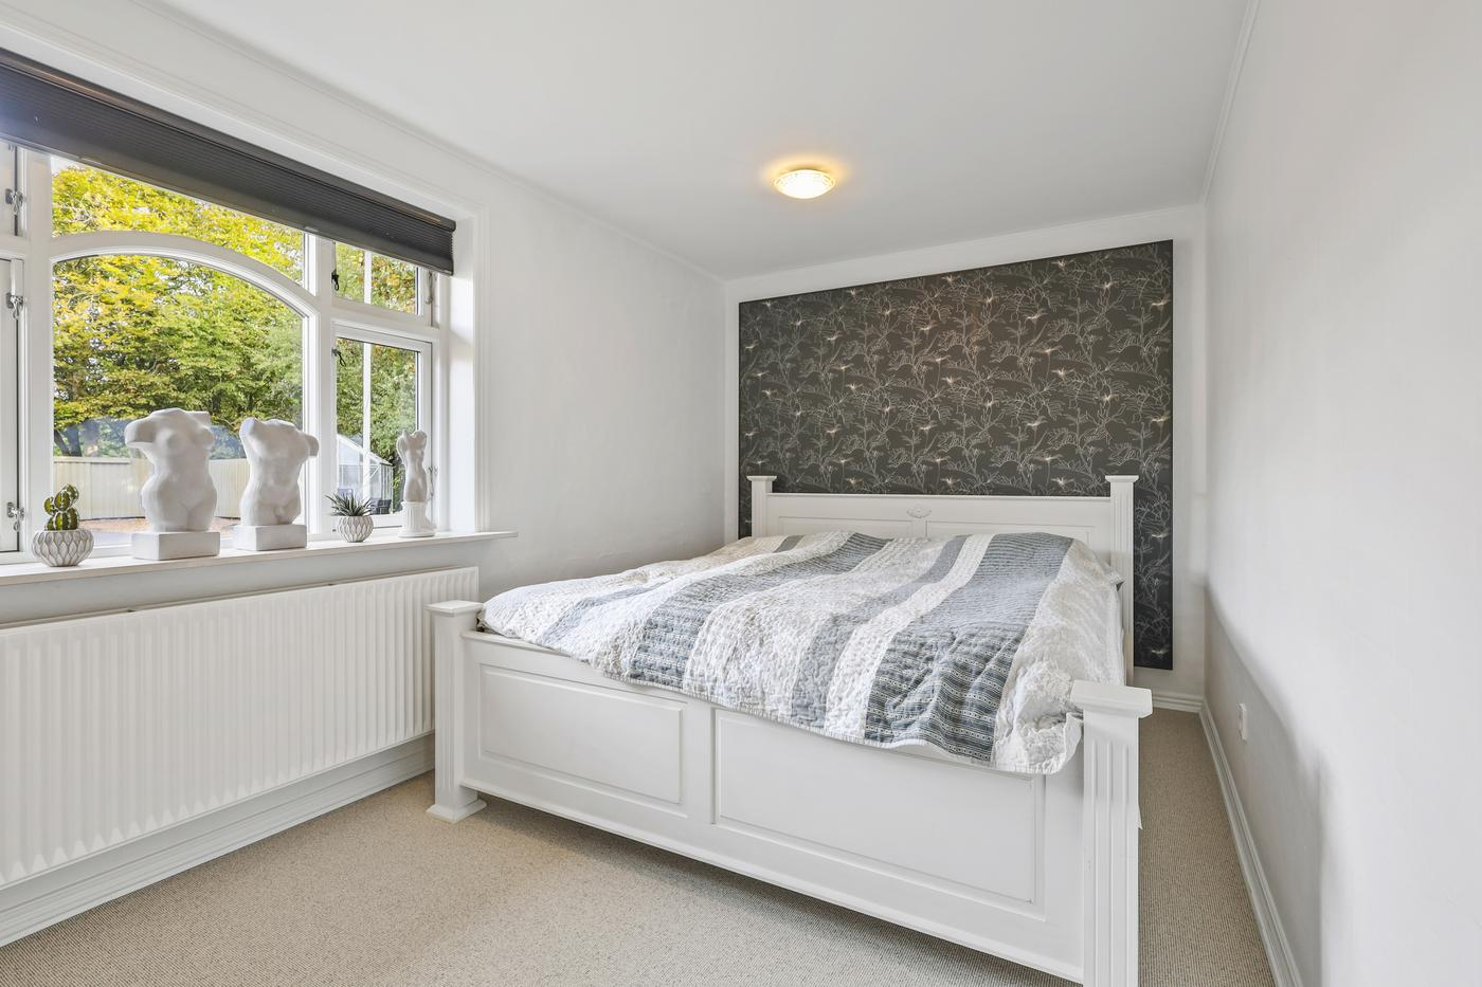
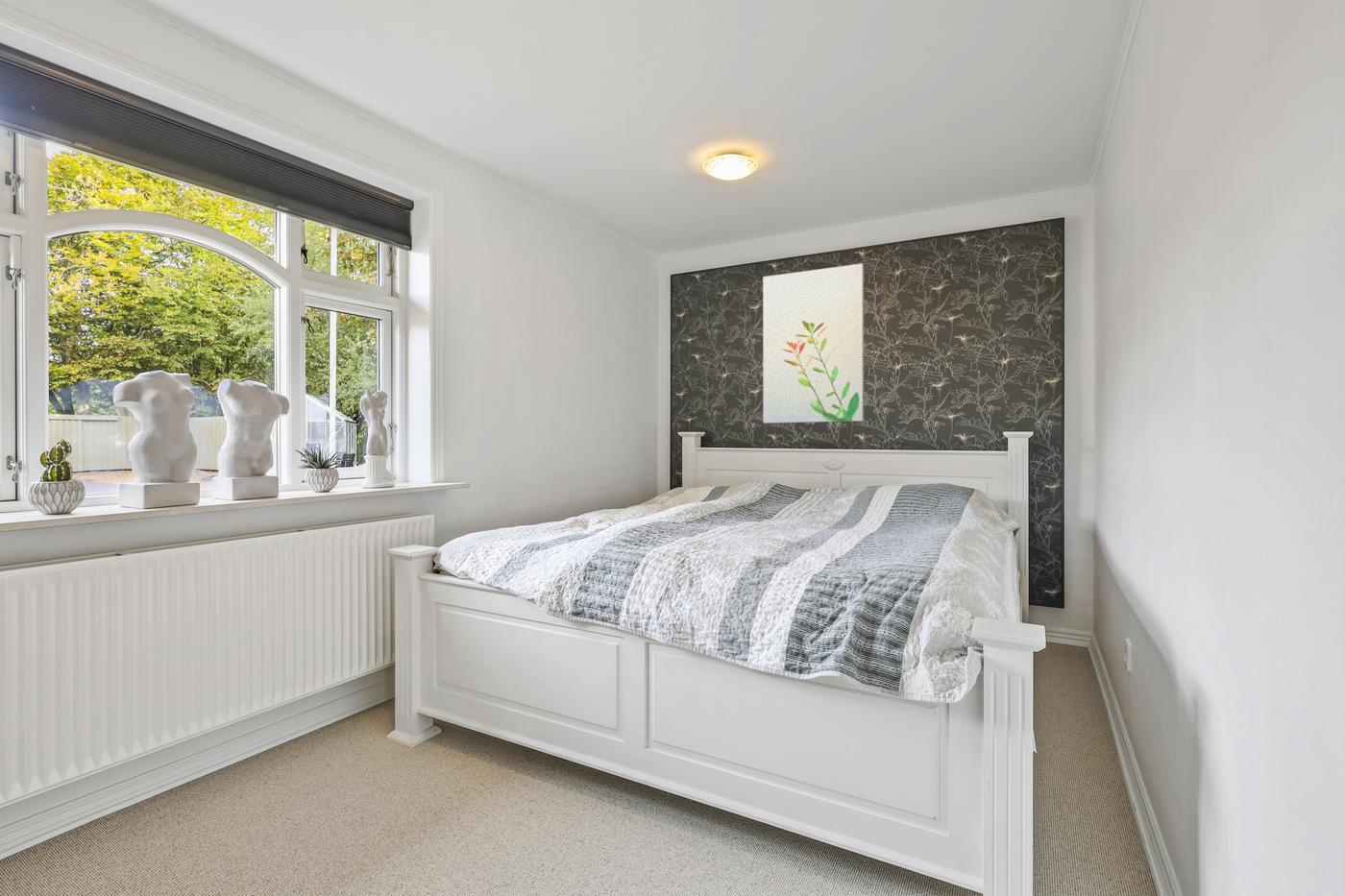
+ wall art [762,263,865,424]
